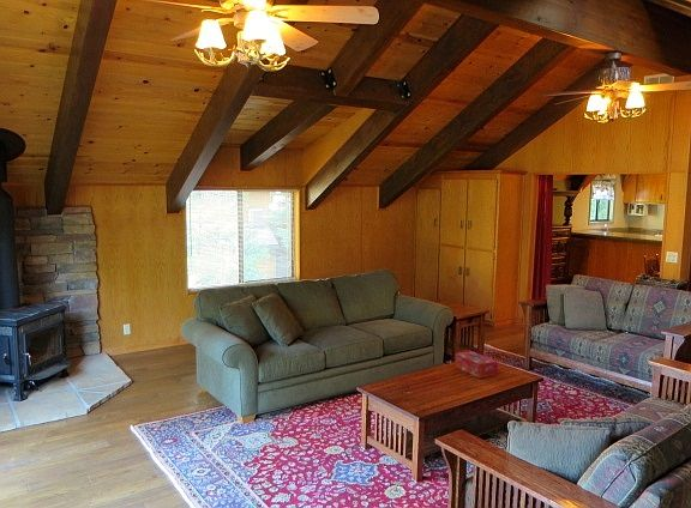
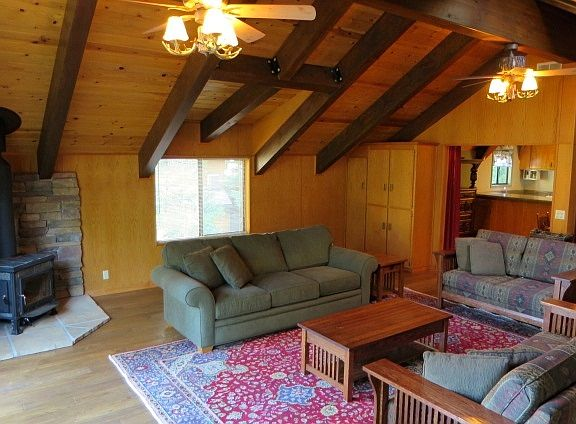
- tissue box [453,350,499,380]
